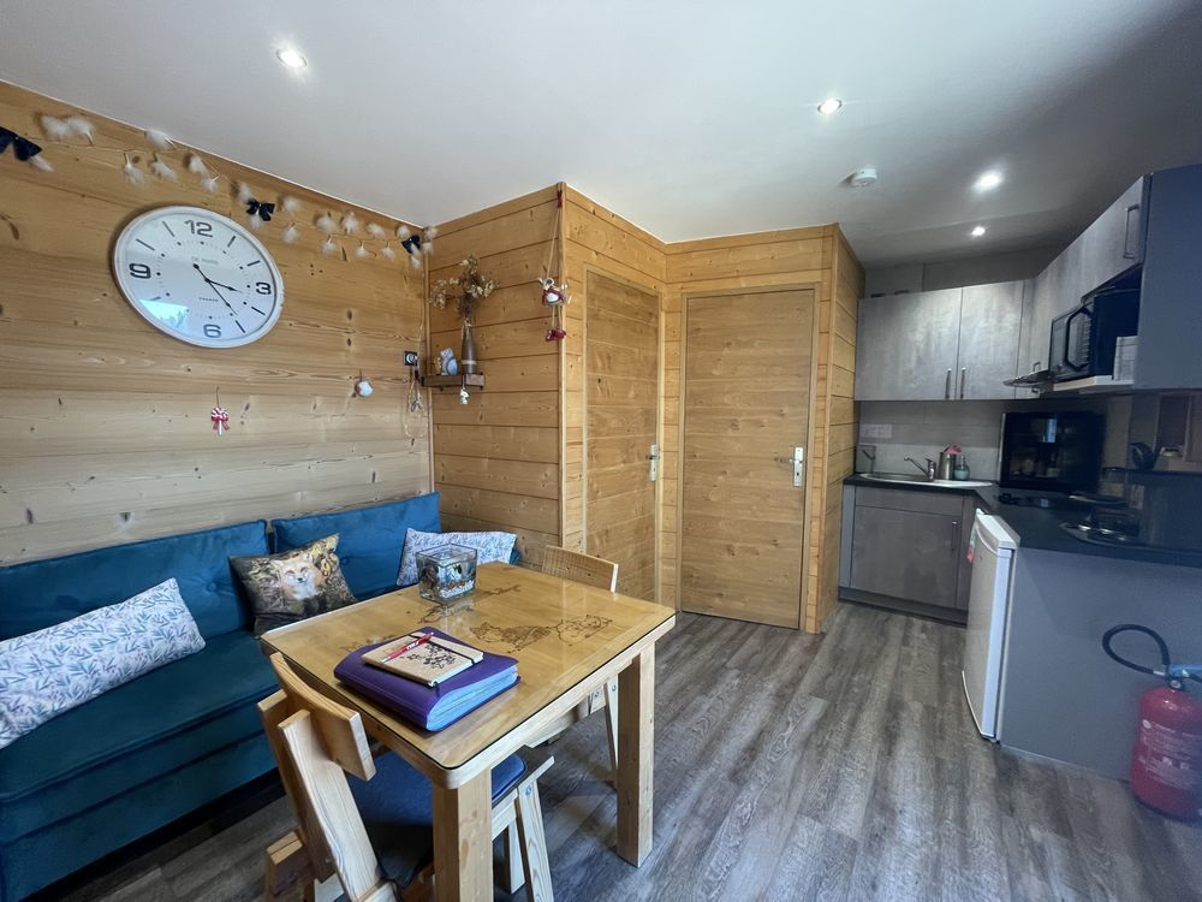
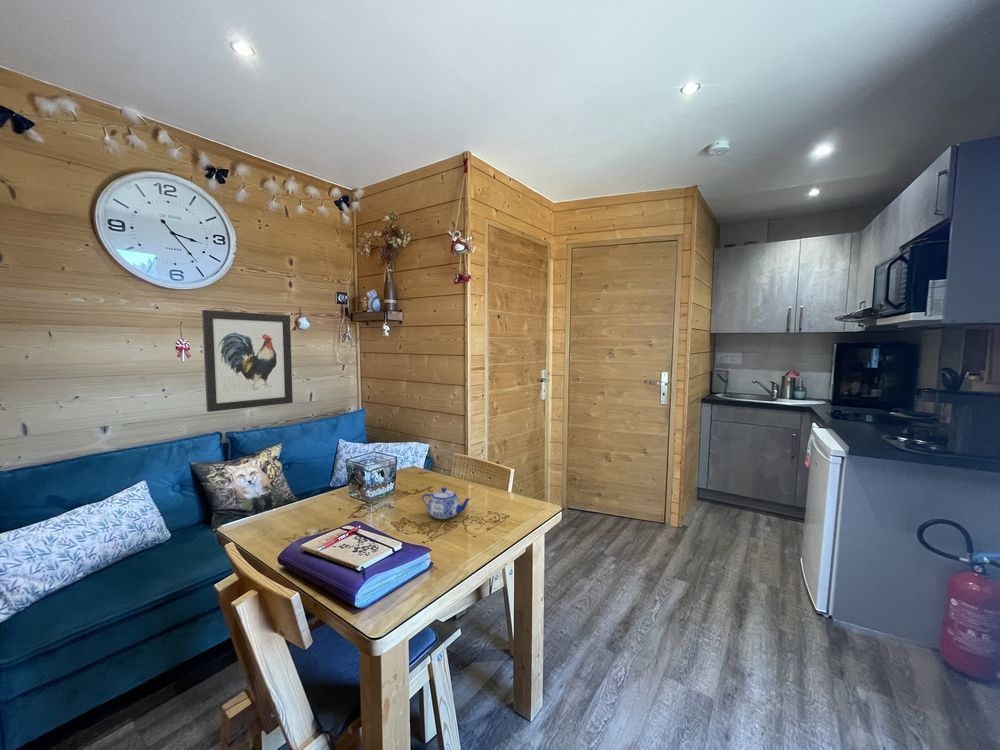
+ teapot [421,487,472,520]
+ wall art [201,309,294,413]
